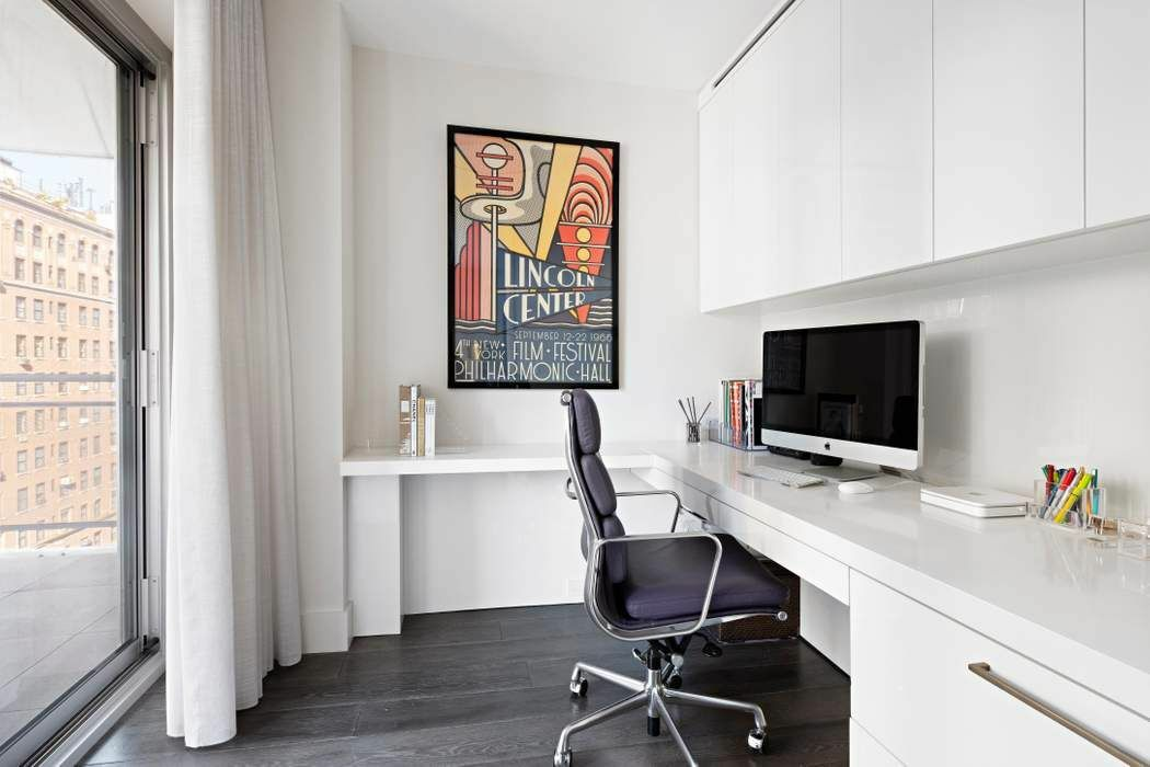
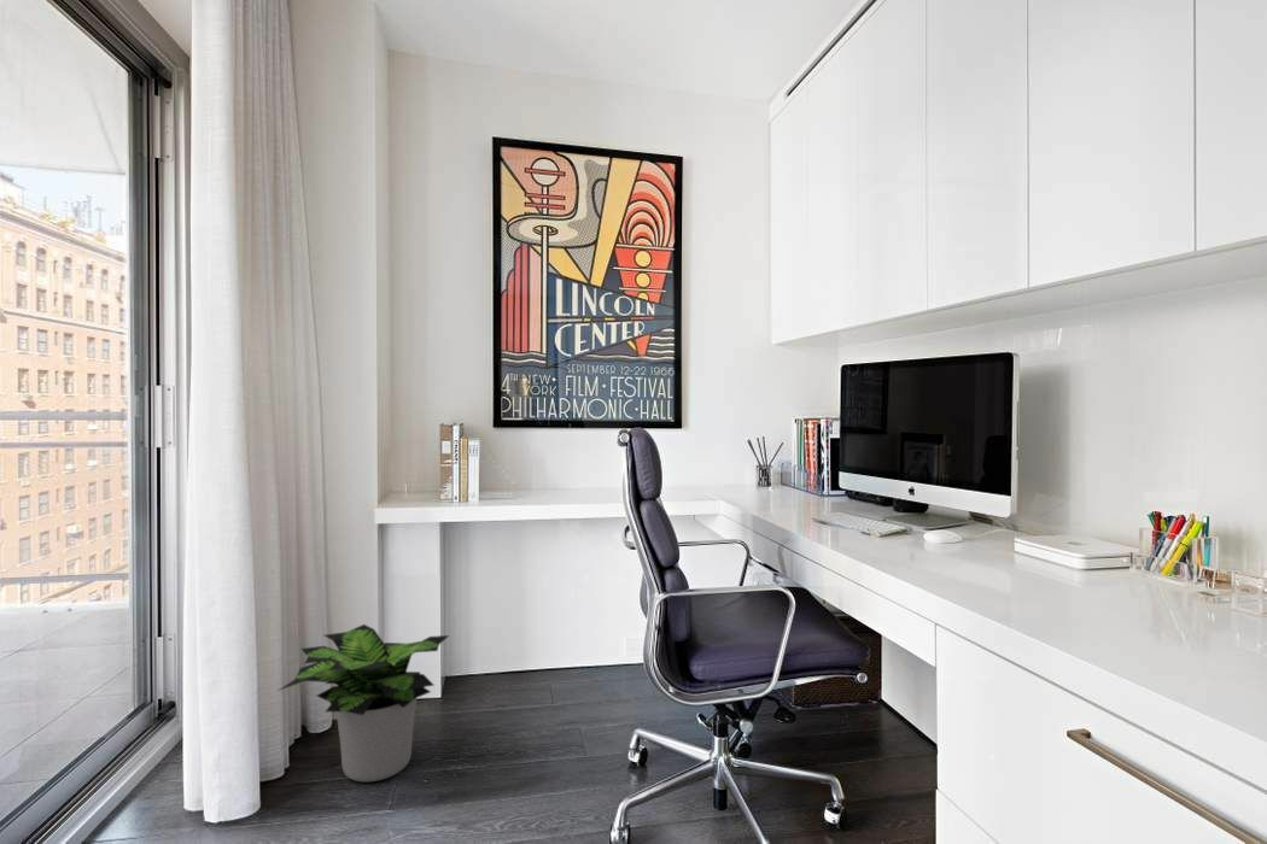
+ potted plant [276,623,450,783]
